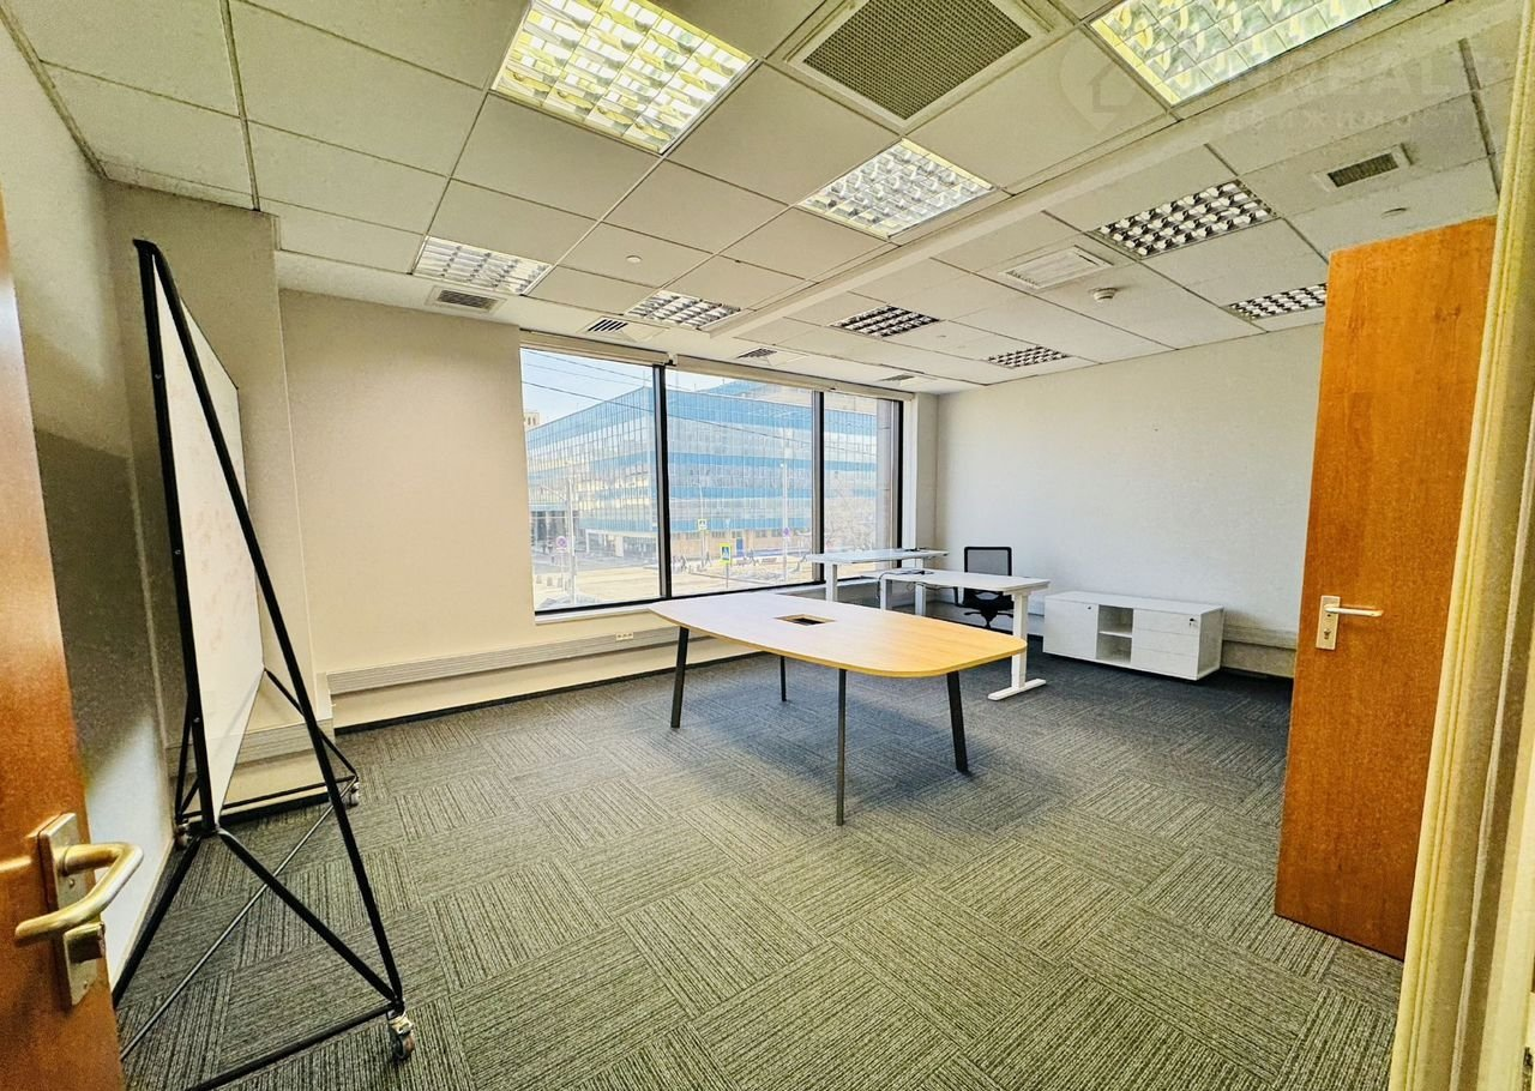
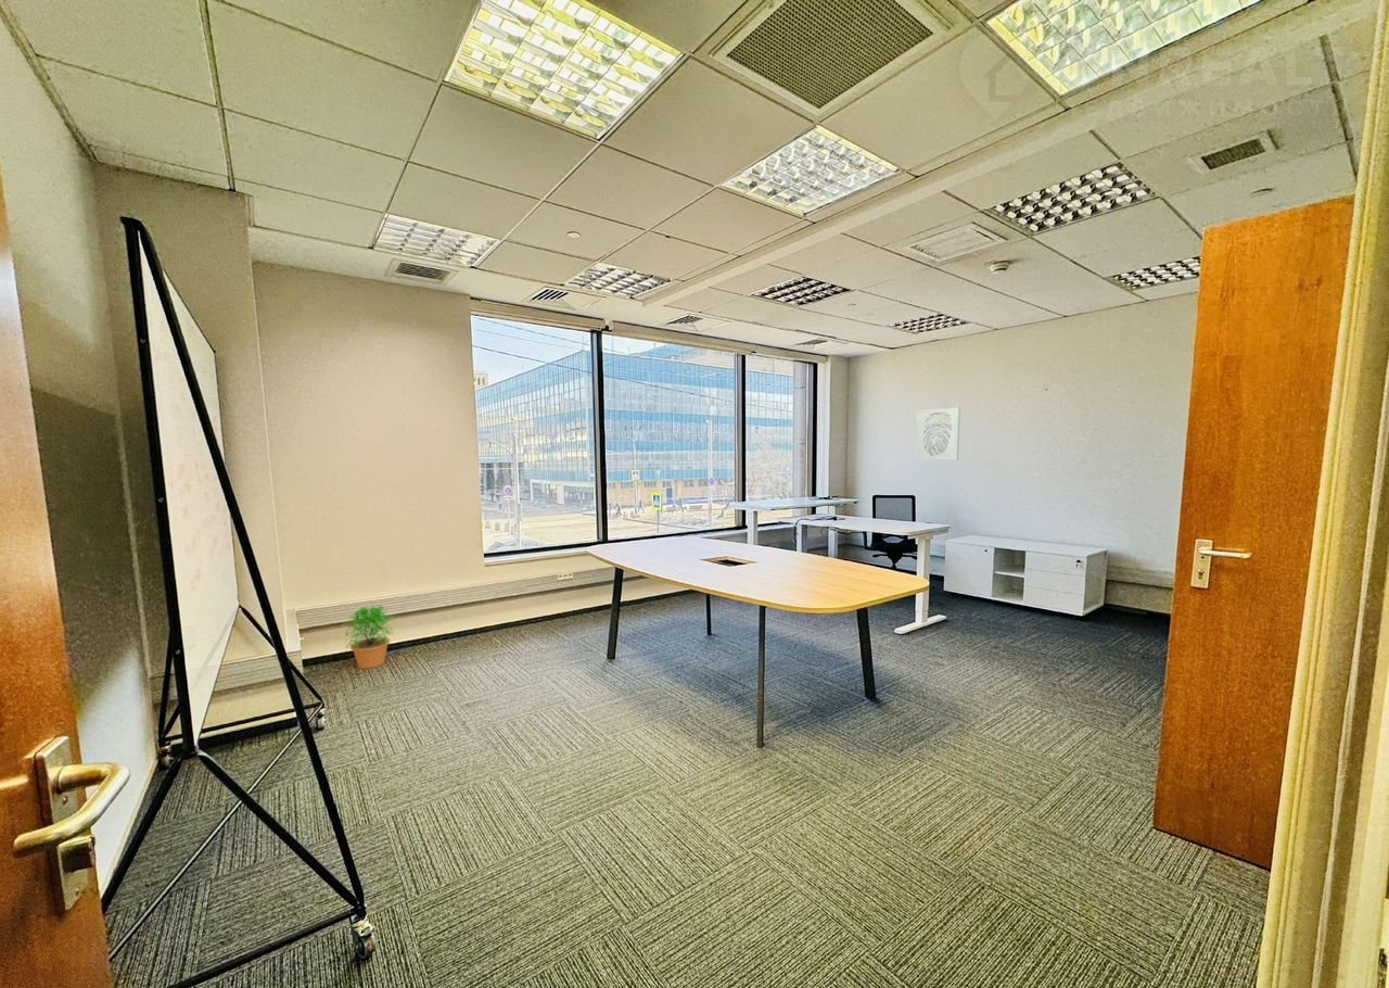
+ wall art [915,406,961,461]
+ potted plant [341,604,395,670]
